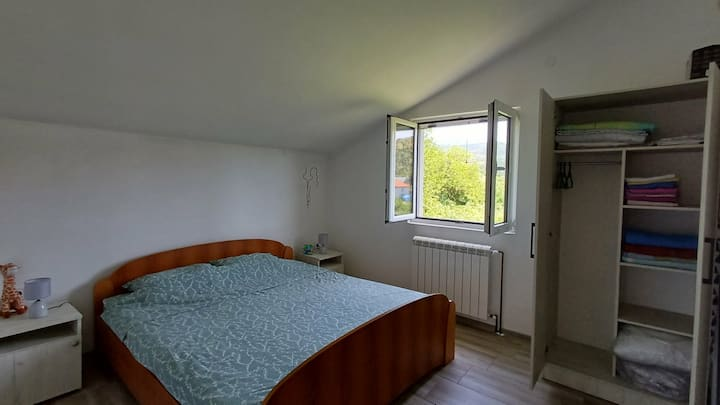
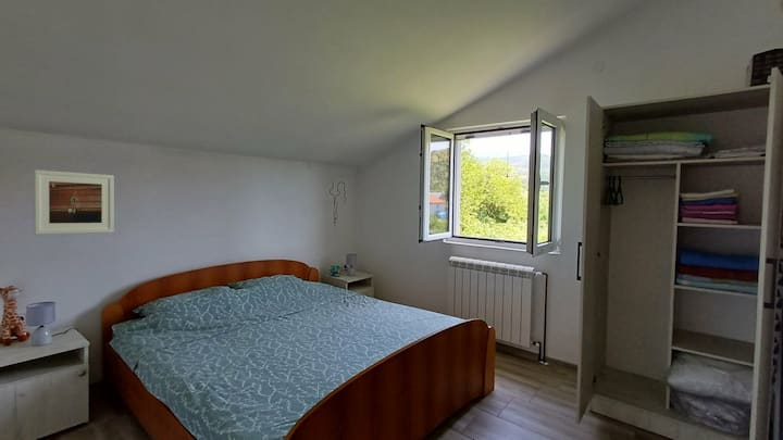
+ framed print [33,168,115,236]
